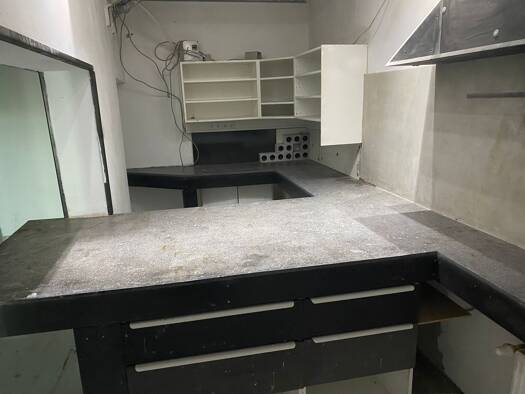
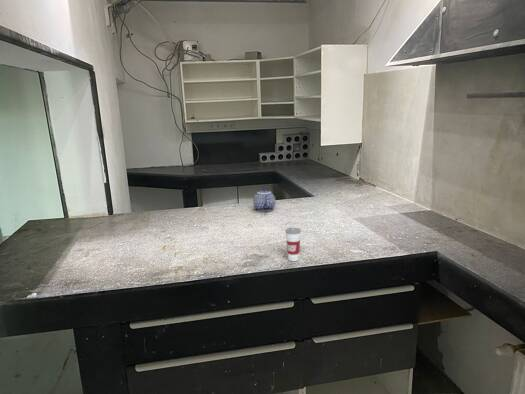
+ teapot [252,187,276,212]
+ cup [284,219,302,262]
